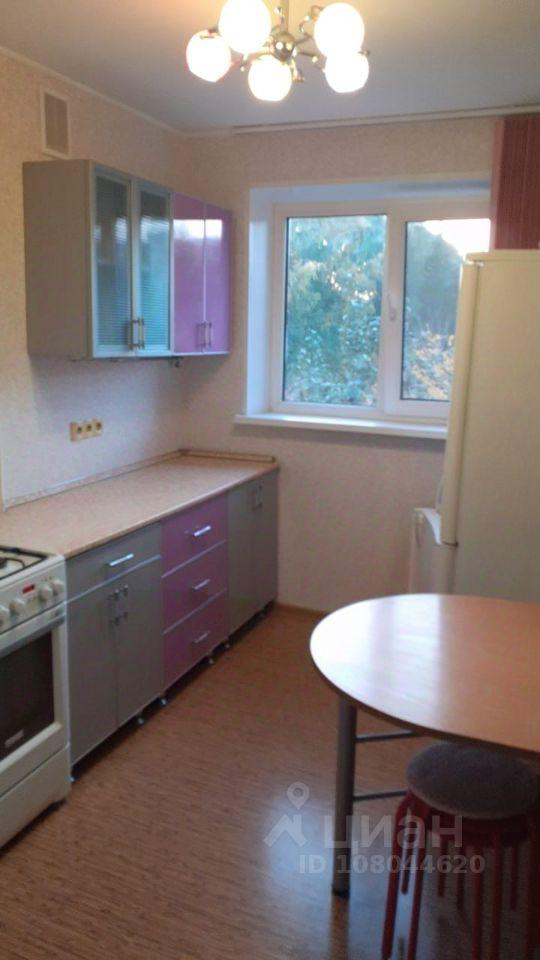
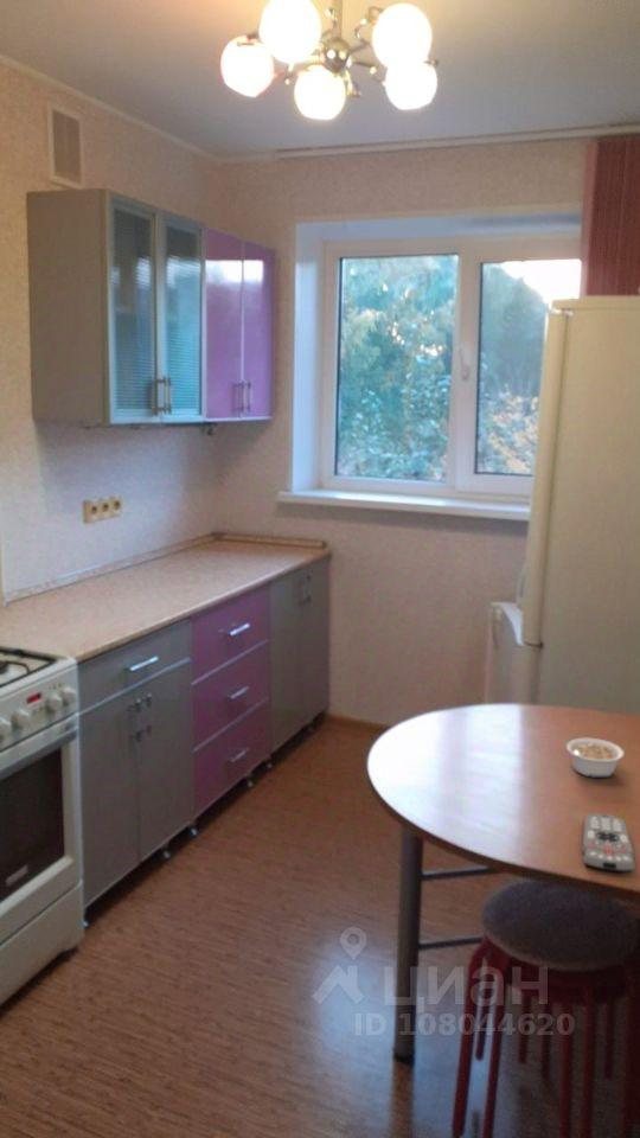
+ remote control [581,813,636,874]
+ legume [565,737,626,779]
